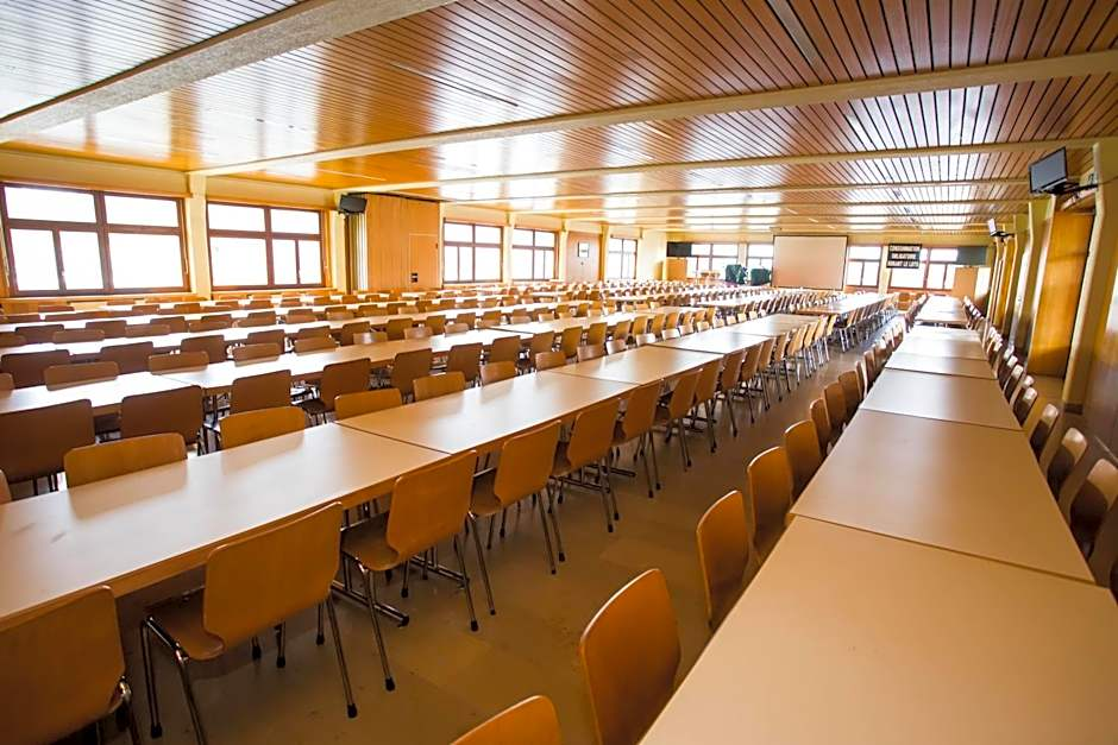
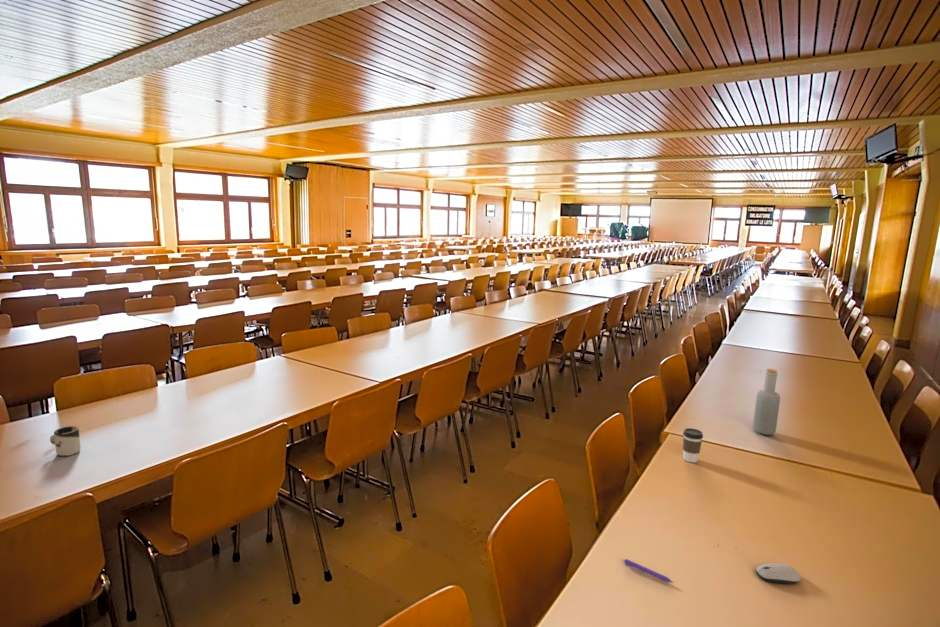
+ cup [49,425,81,457]
+ pen [622,558,675,584]
+ computer mouse [755,562,802,585]
+ coffee cup [682,427,704,463]
+ bottle [752,368,781,436]
